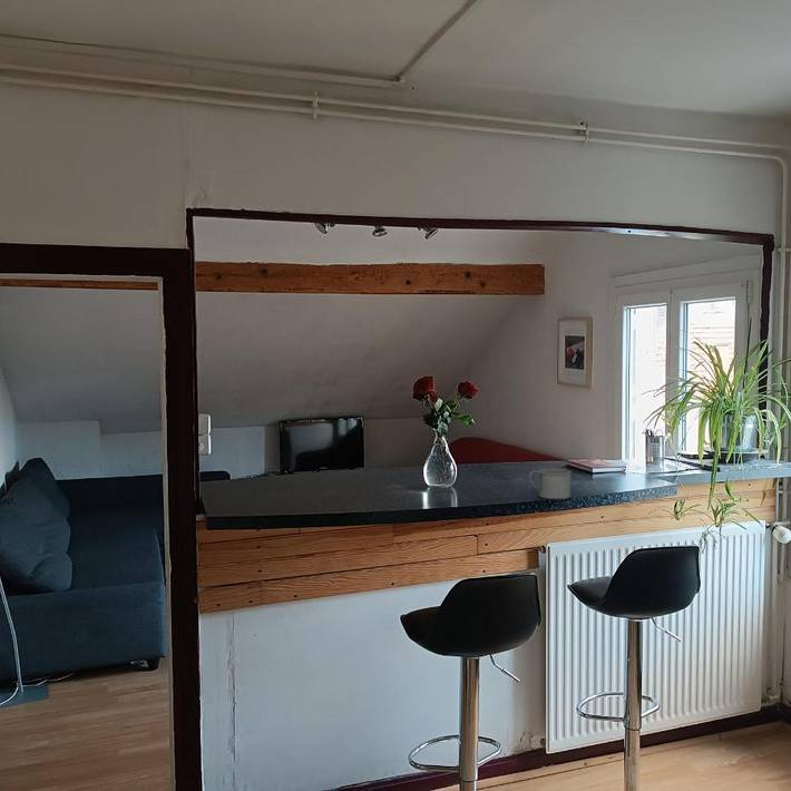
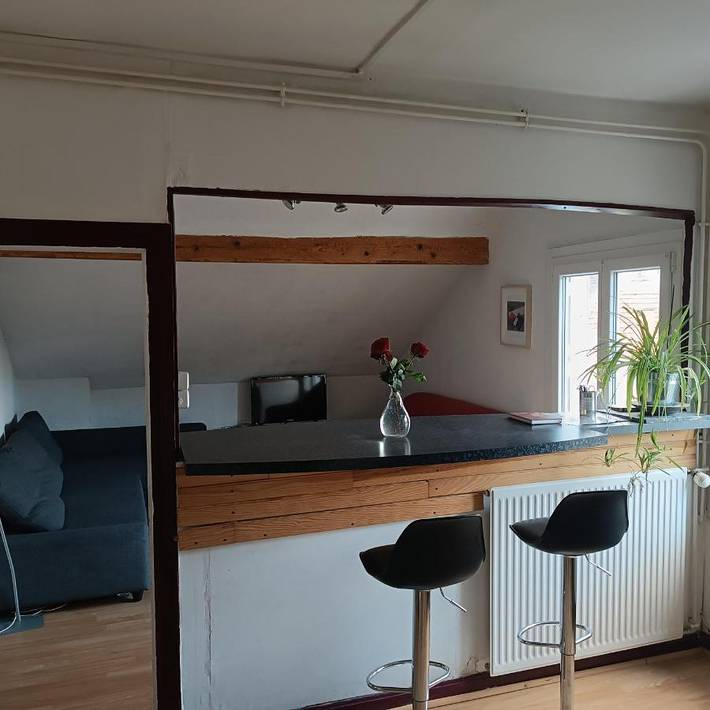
- mug [528,468,573,500]
